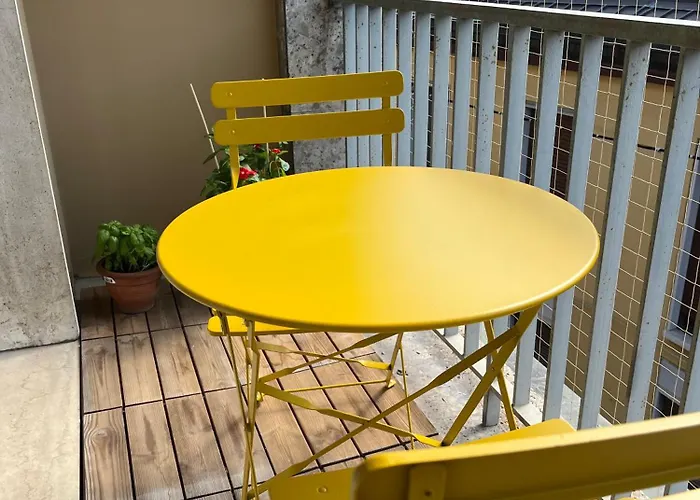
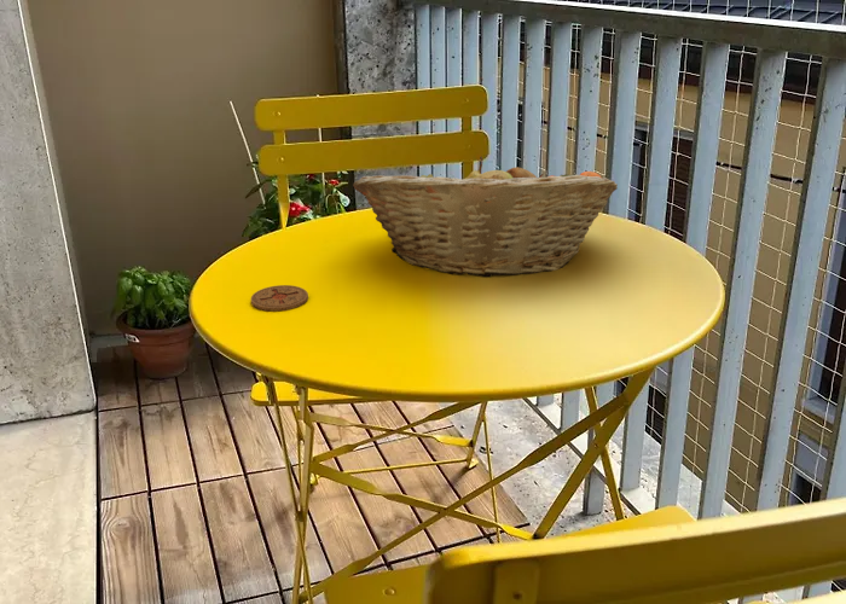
+ coaster [250,284,309,313]
+ fruit basket [352,156,619,278]
